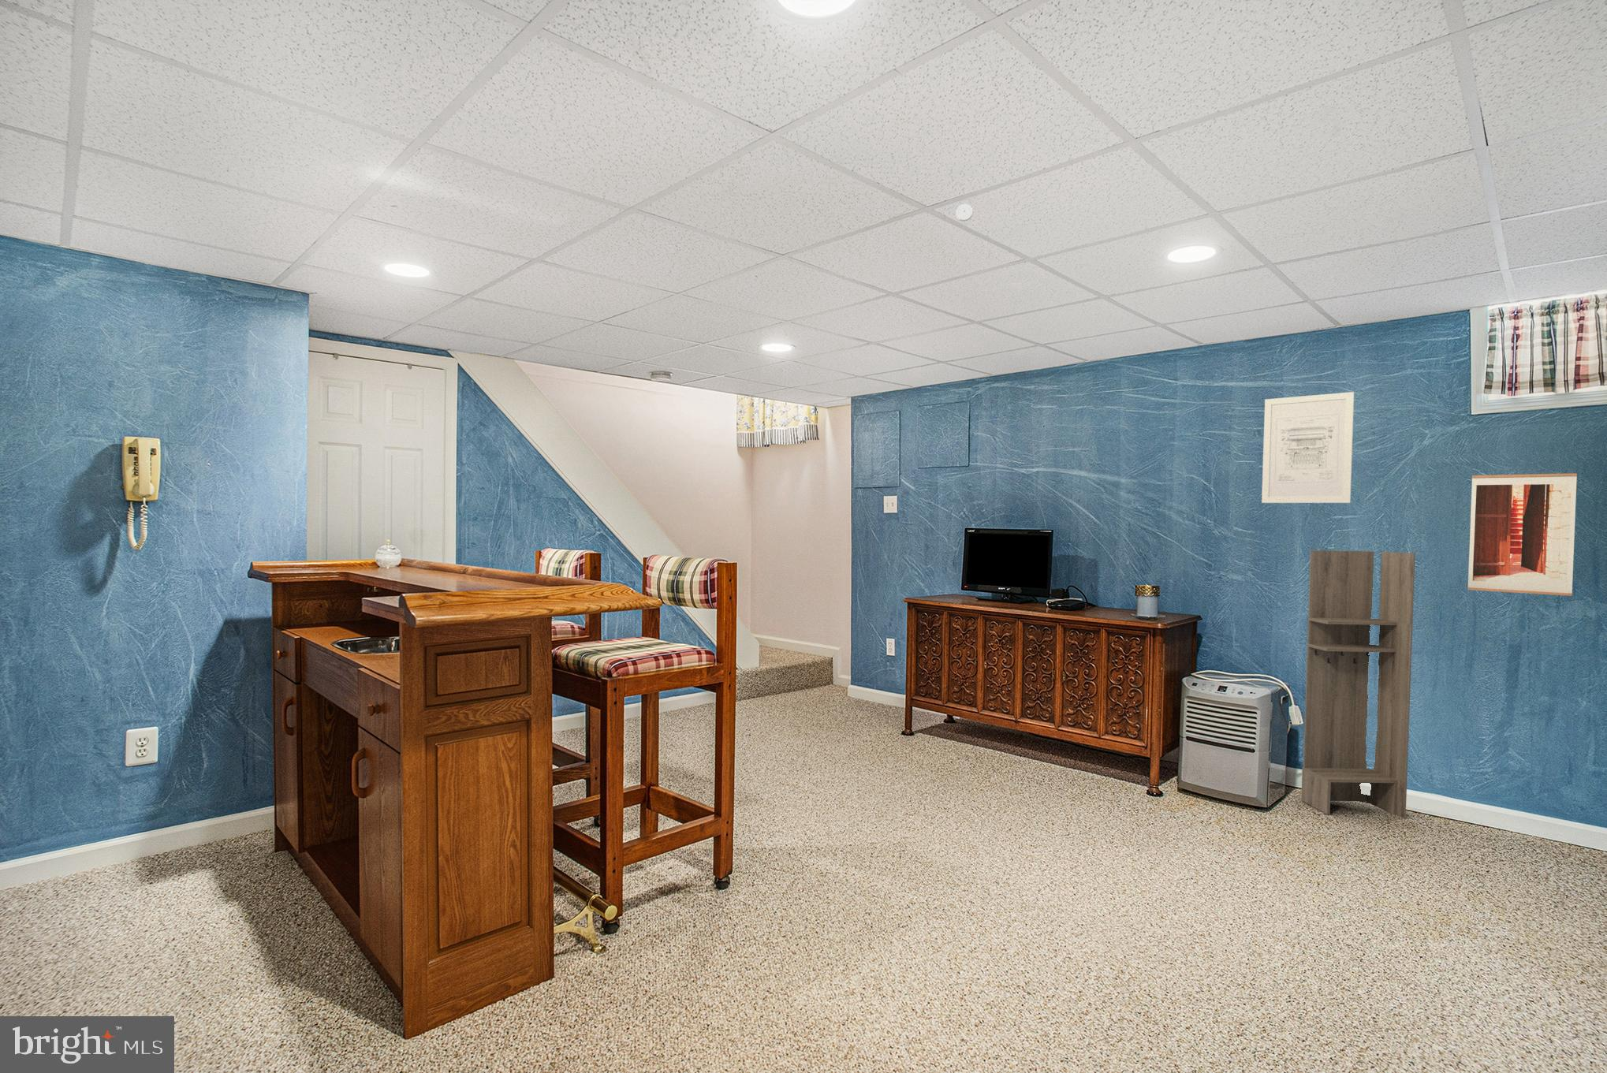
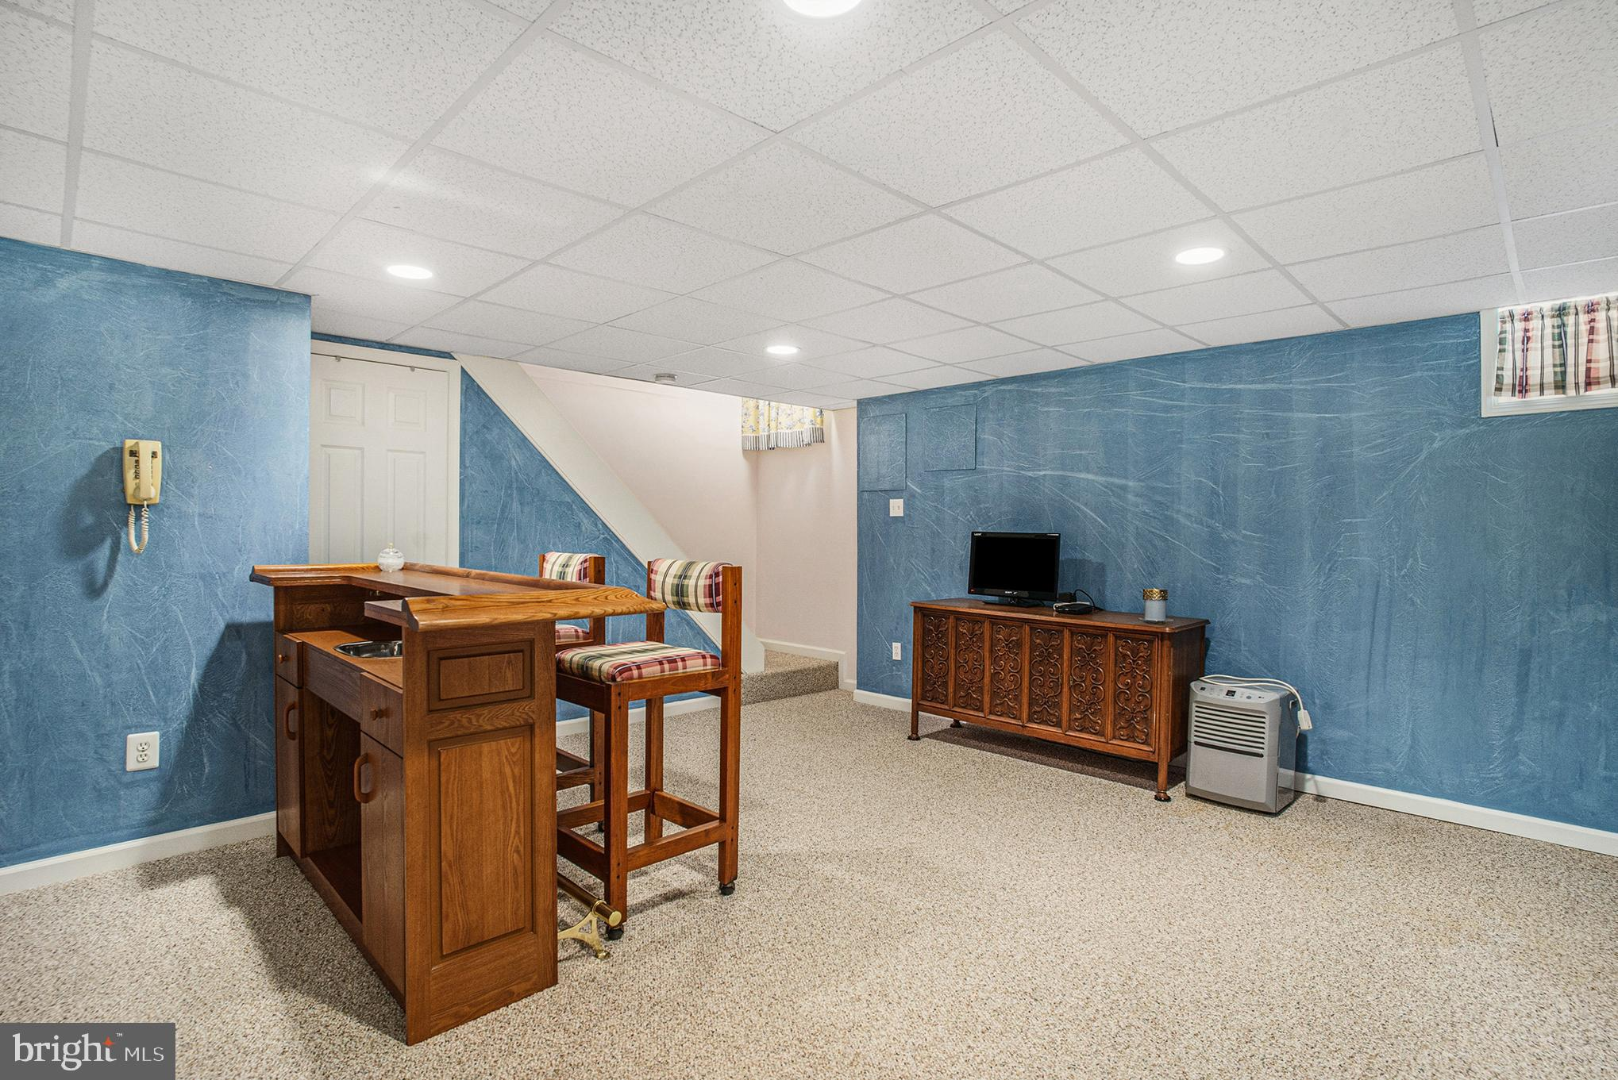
- wall art [1261,392,1354,504]
- shelf [1300,550,1417,819]
- wall art [1467,473,1578,596]
- smoke detector [954,204,974,222]
